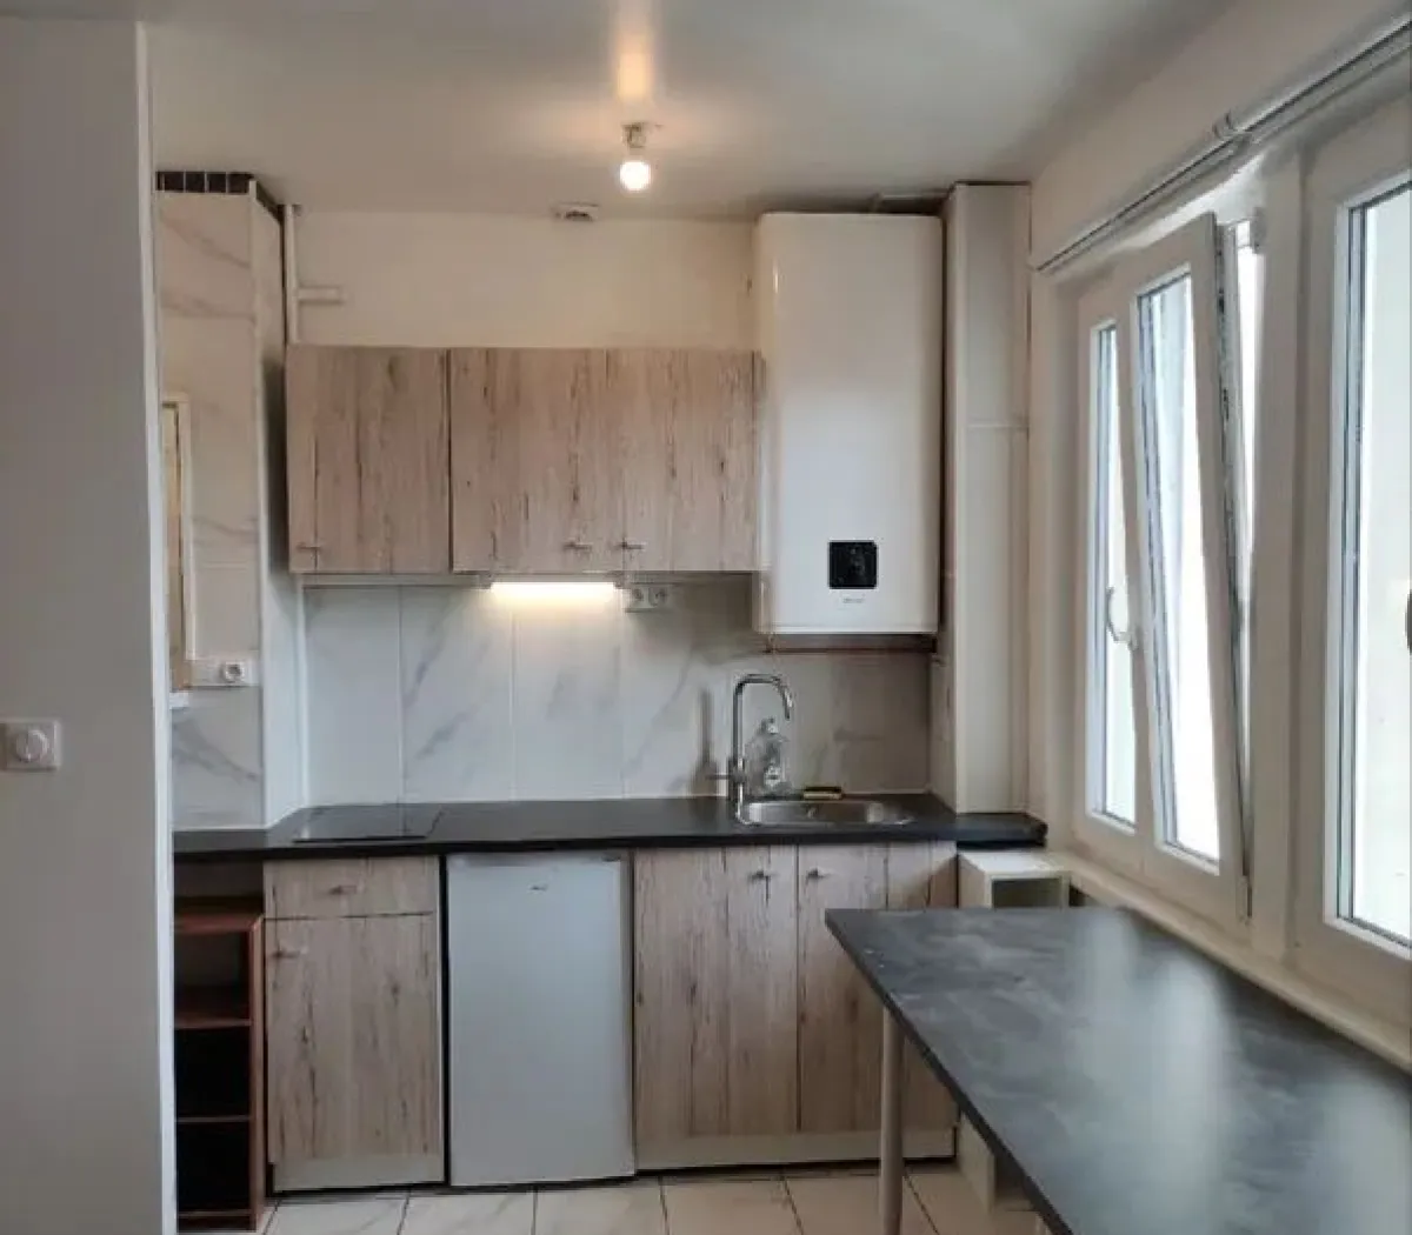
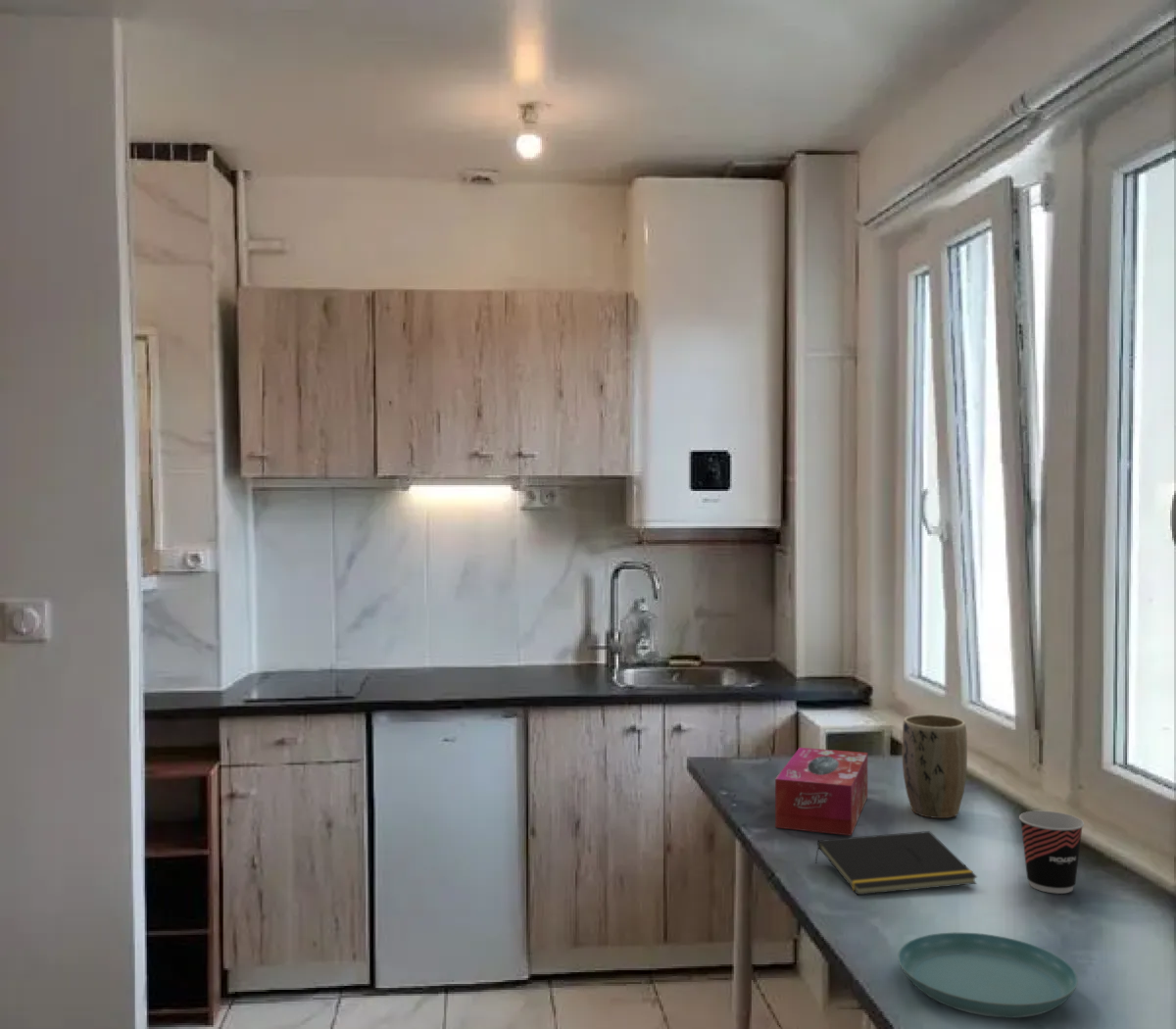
+ saucer [897,931,1079,1019]
+ plant pot [902,713,968,819]
+ cup [1018,810,1085,895]
+ notepad [814,830,978,896]
+ tissue box [774,747,868,837]
